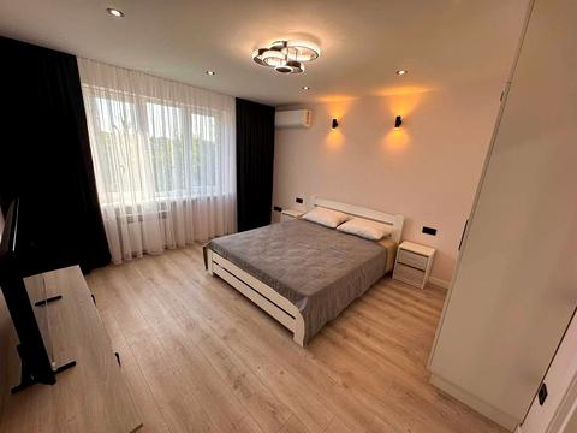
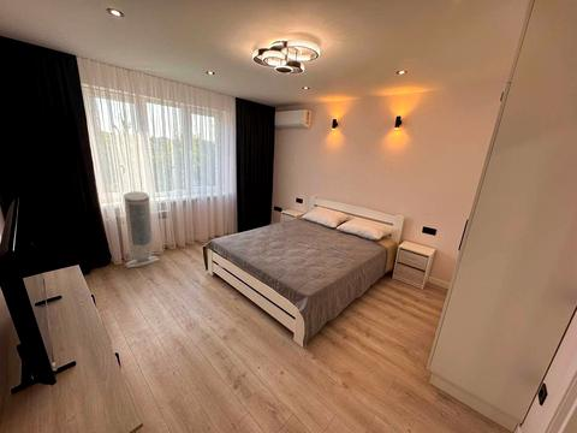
+ air purifier [123,190,161,268]
